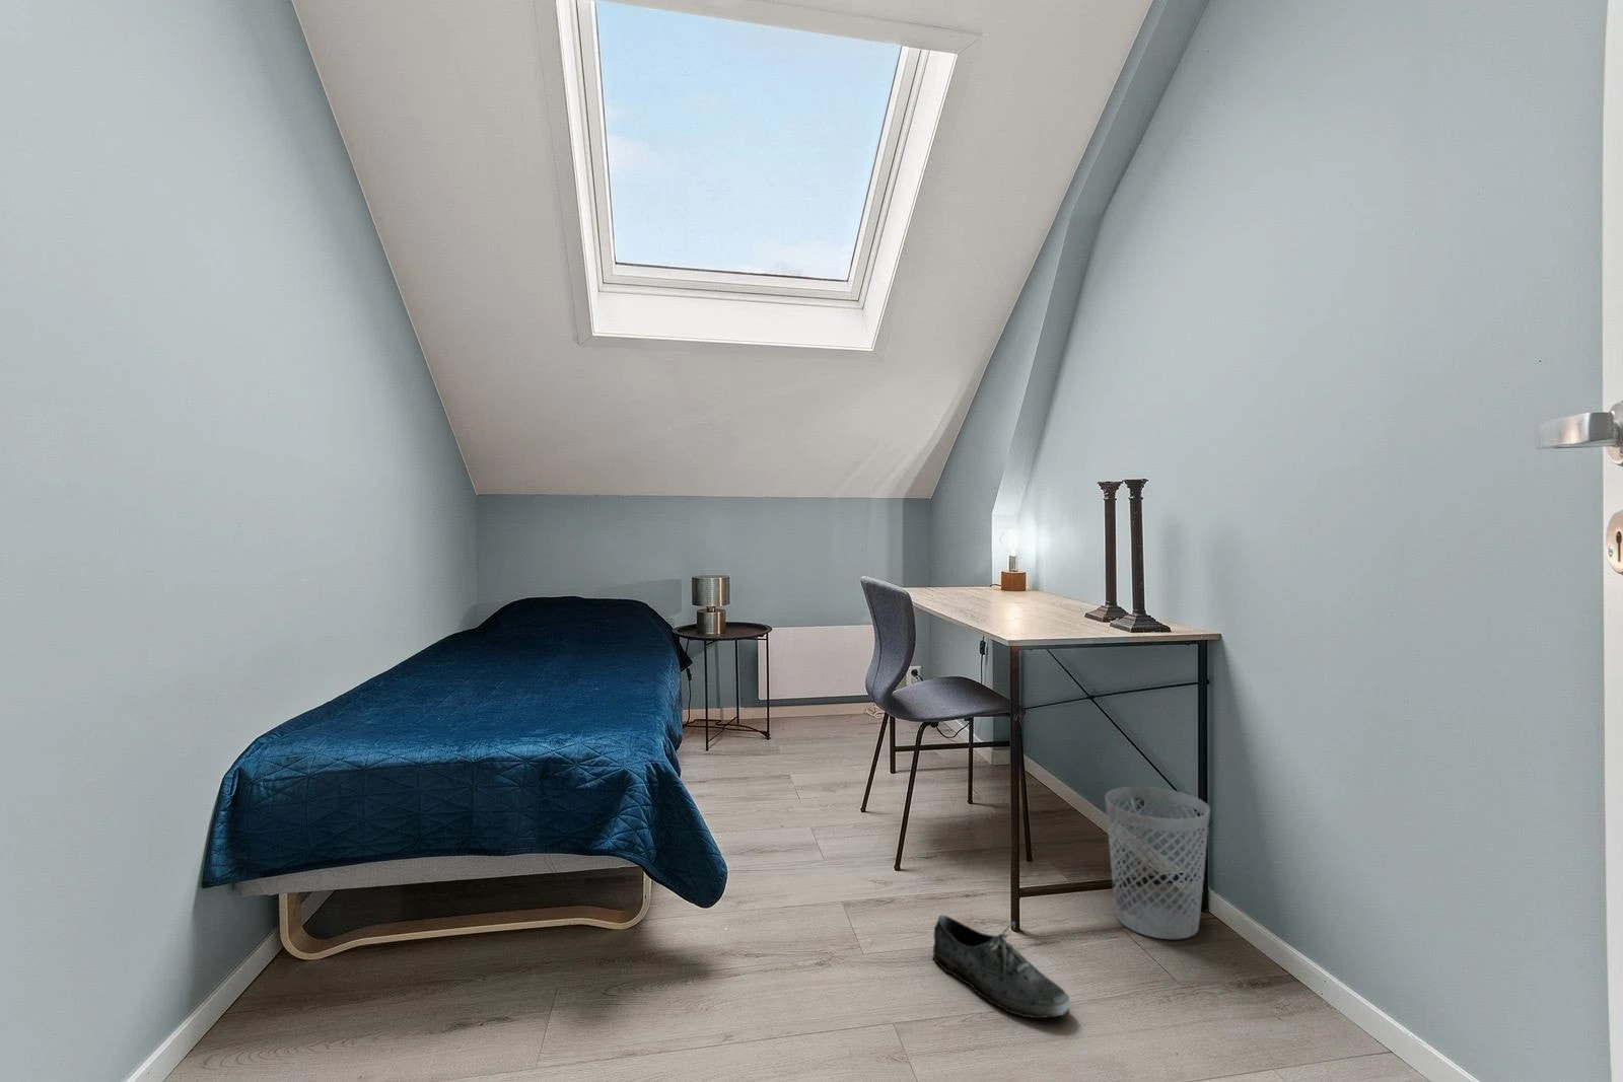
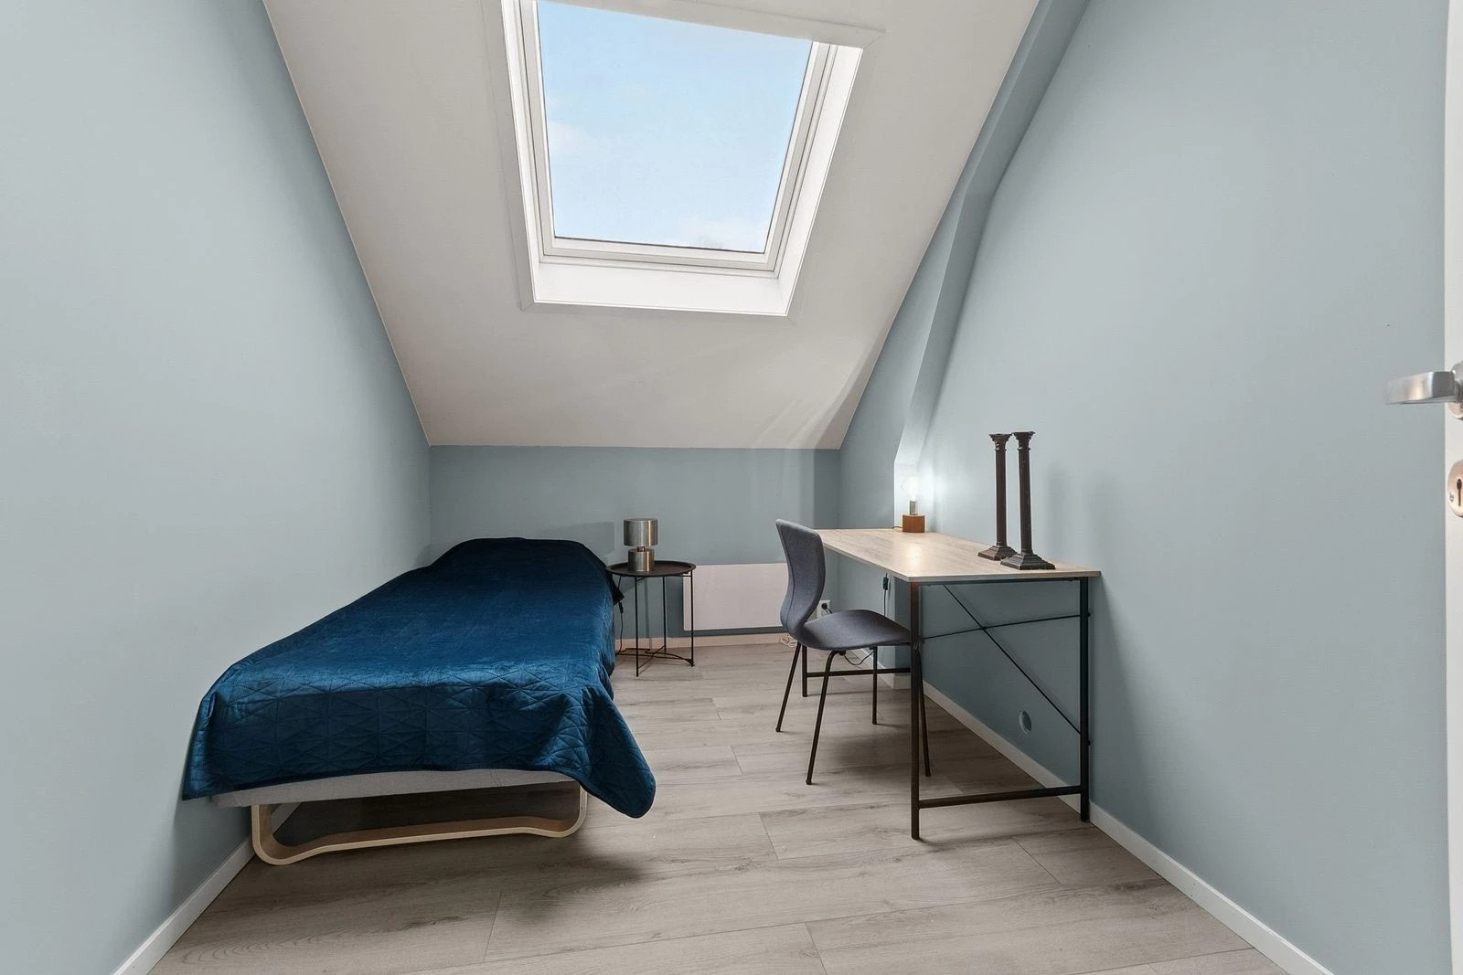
- wastebasket [1104,786,1211,940]
- shoe [931,914,1071,1019]
